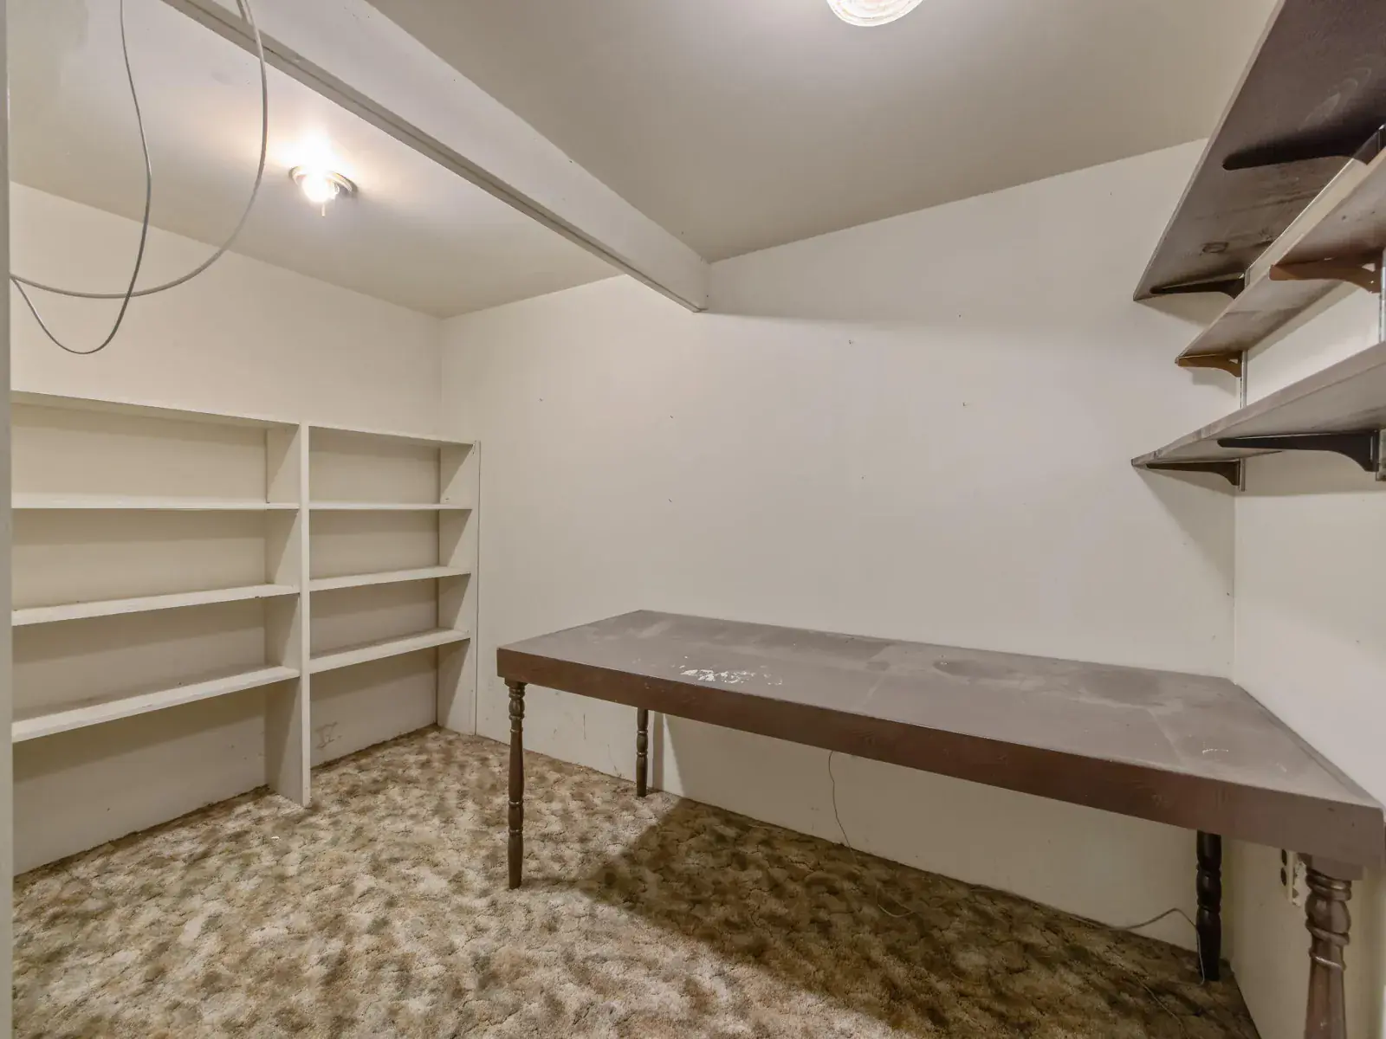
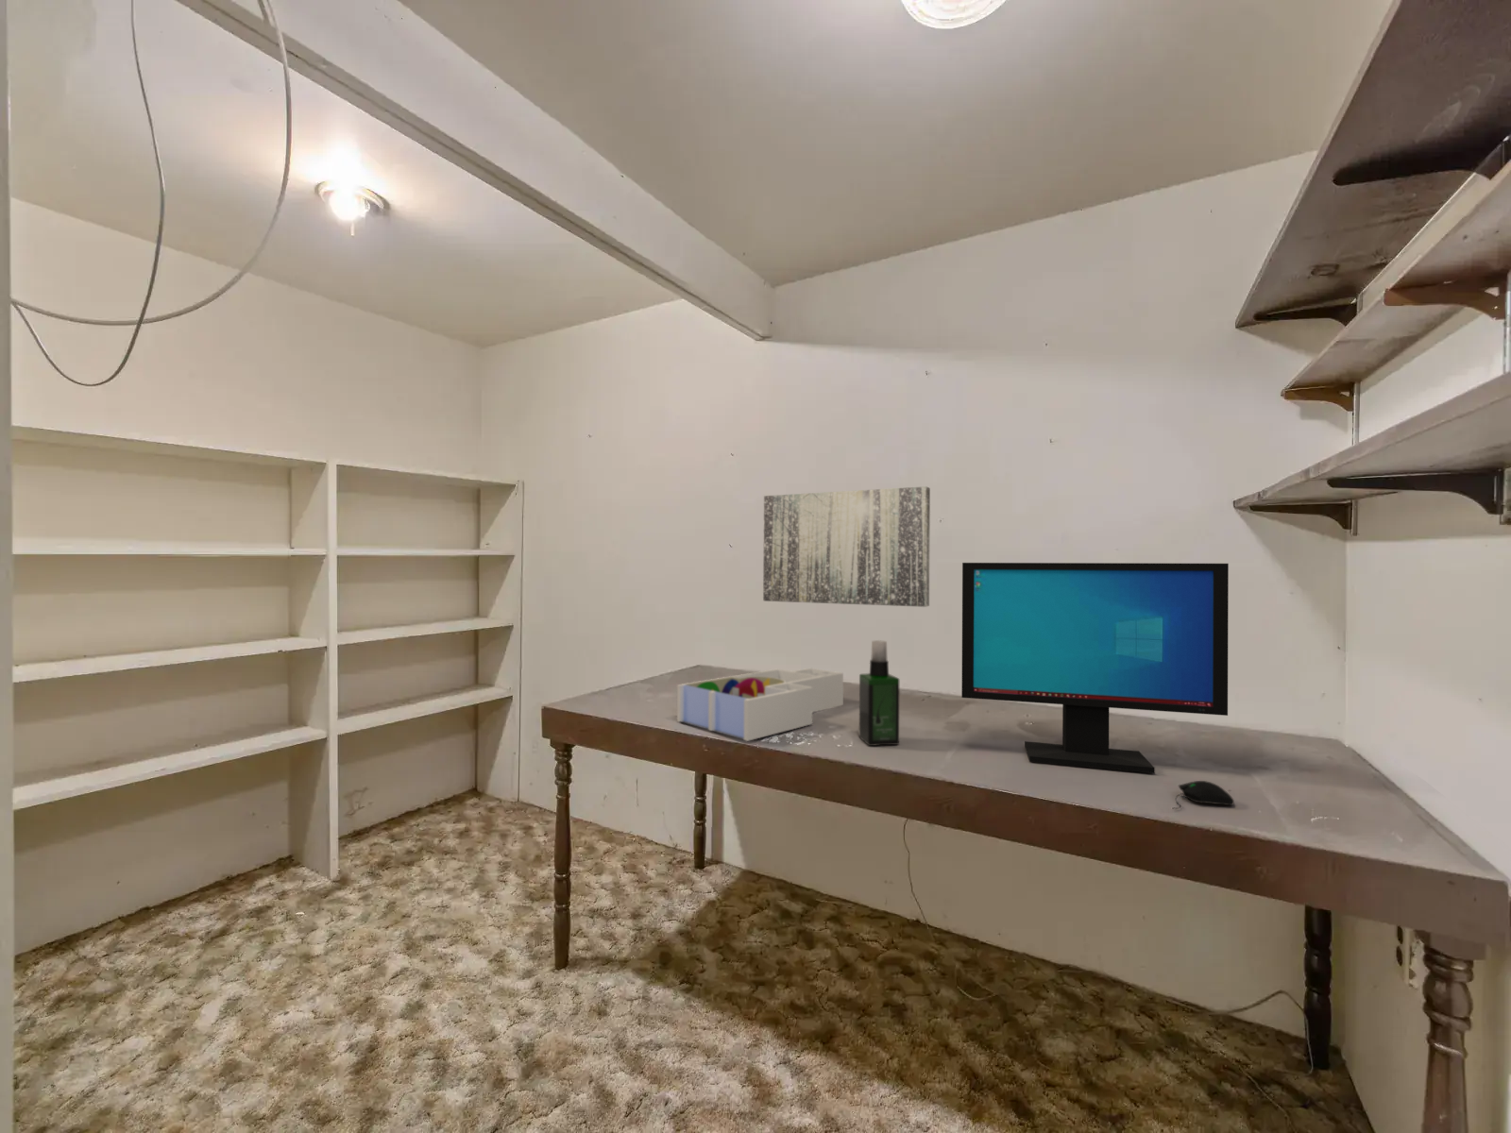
+ computer monitor [960,562,1229,775]
+ desk organizer [676,668,845,743]
+ computer mouse [1173,780,1235,810]
+ wall art [763,486,932,608]
+ spray bottle [859,639,899,747]
